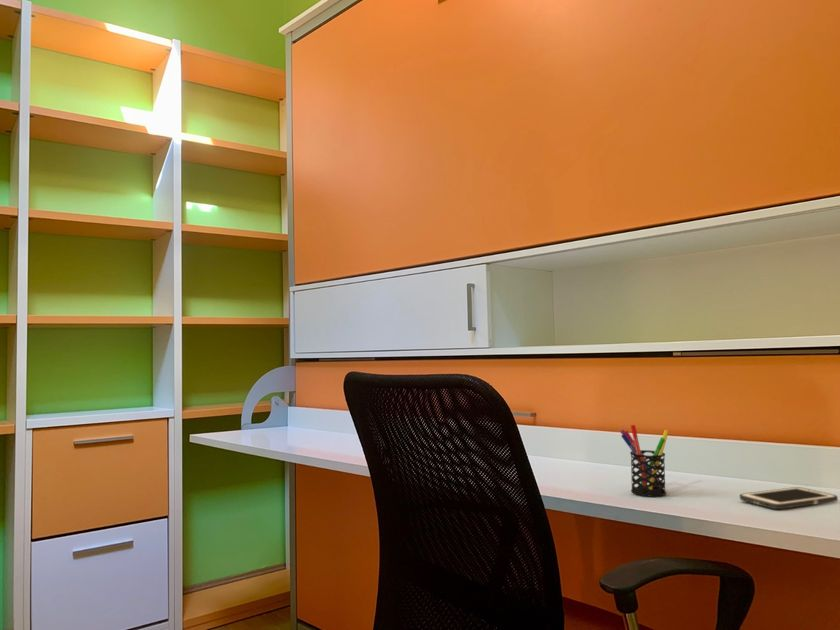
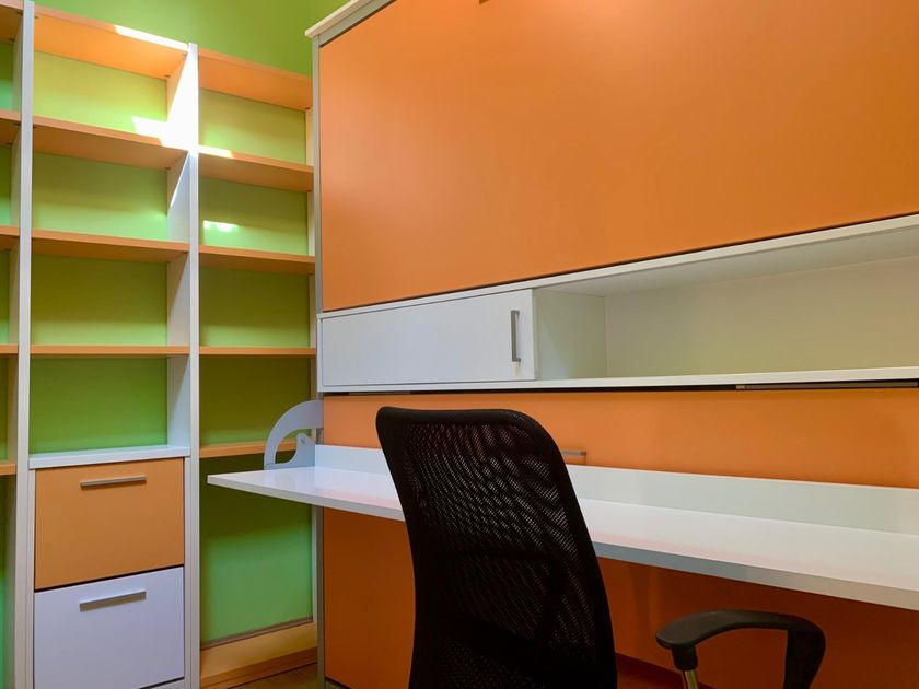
- cell phone [739,486,839,510]
- pen holder [619,424,670,497]
